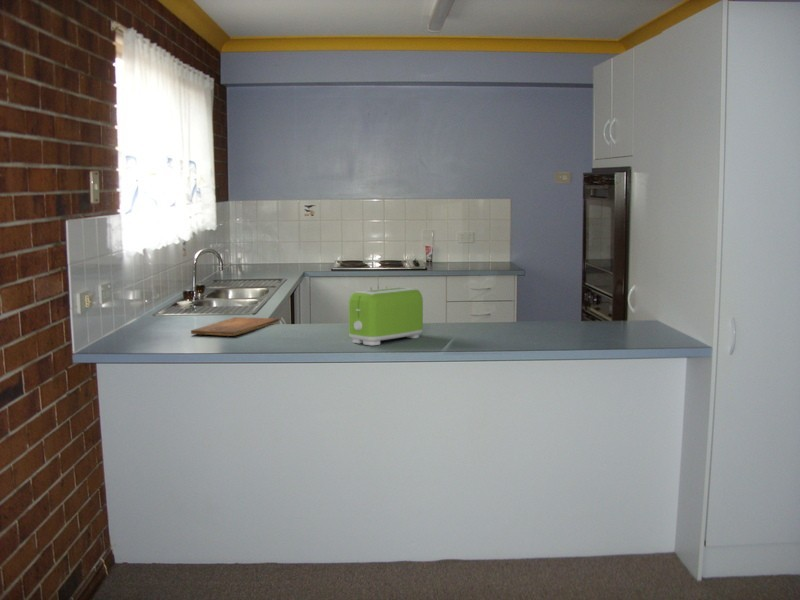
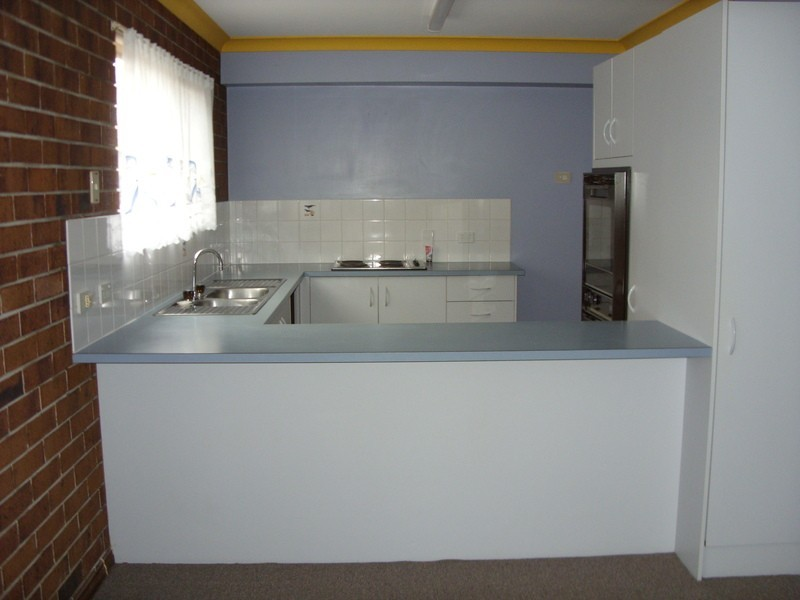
- cutting board [190,316,280,337]
- toaster [348,286,424,346]
